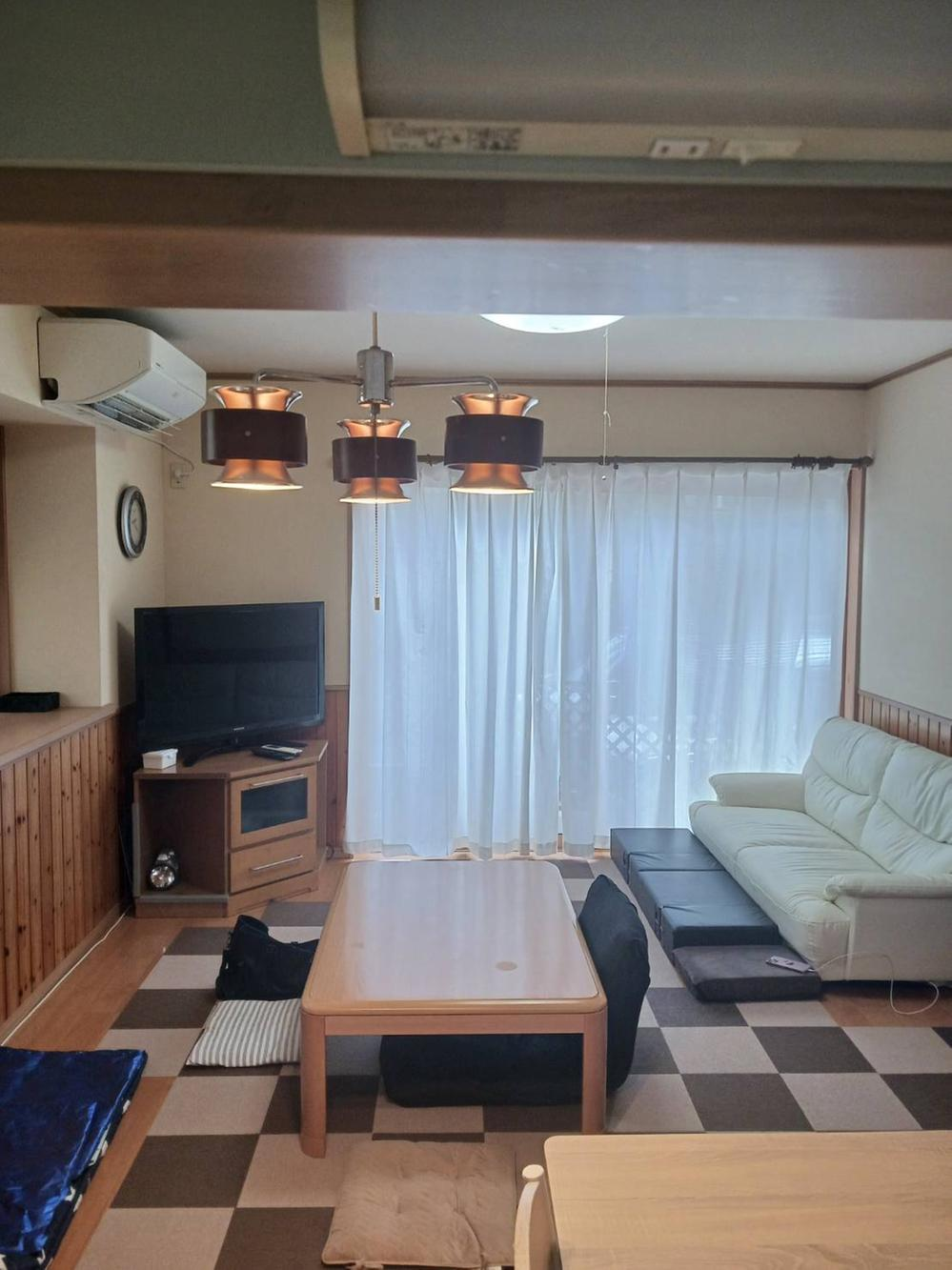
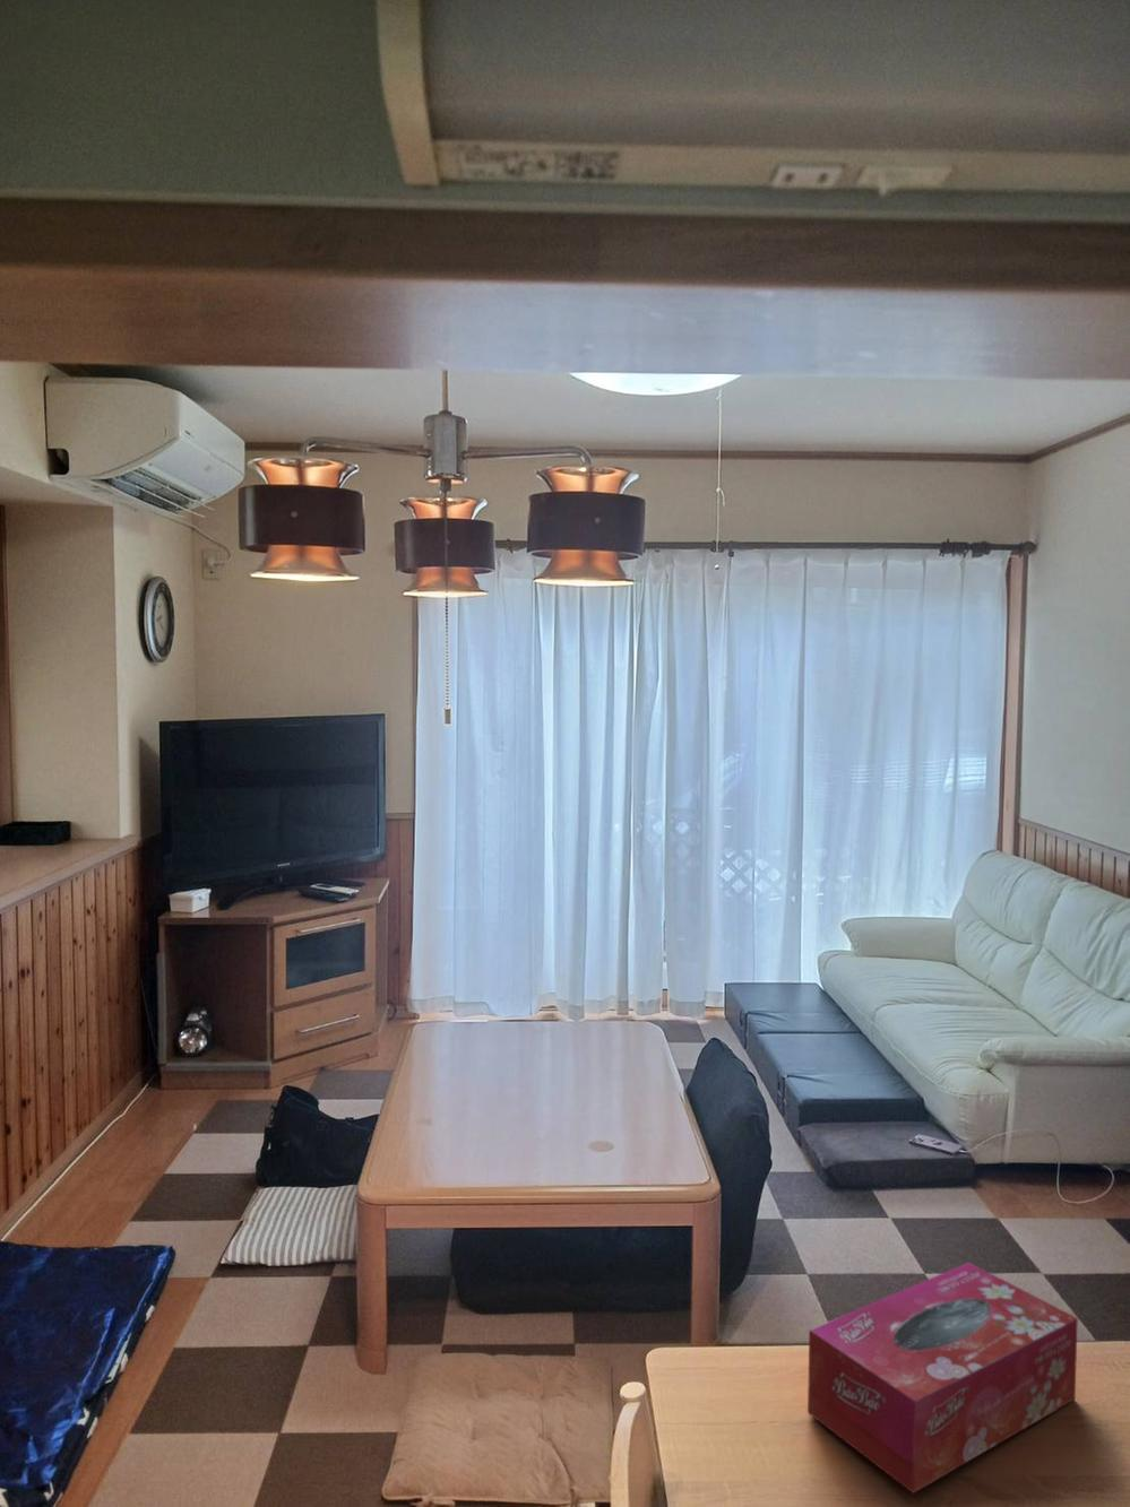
+ tissue box [806,1261,1079,1495]
